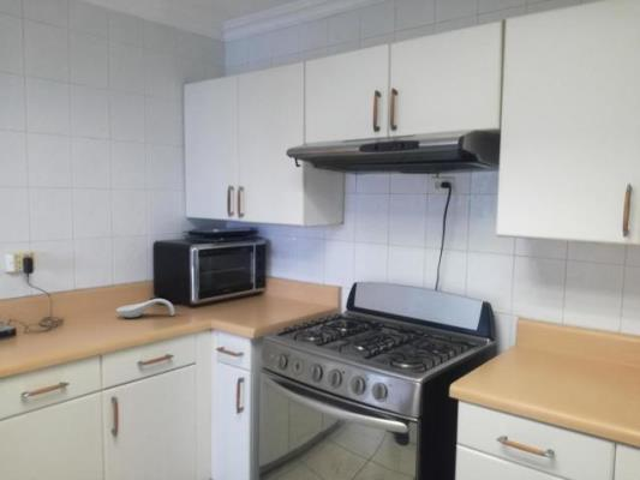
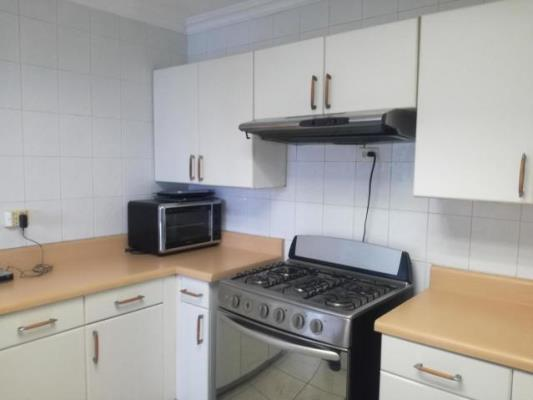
- spoon rest [115,298,175,319]
